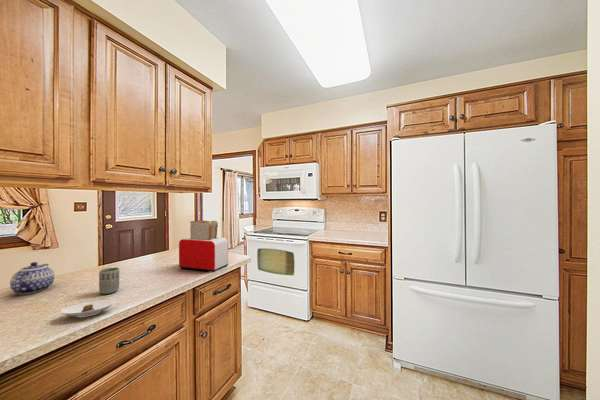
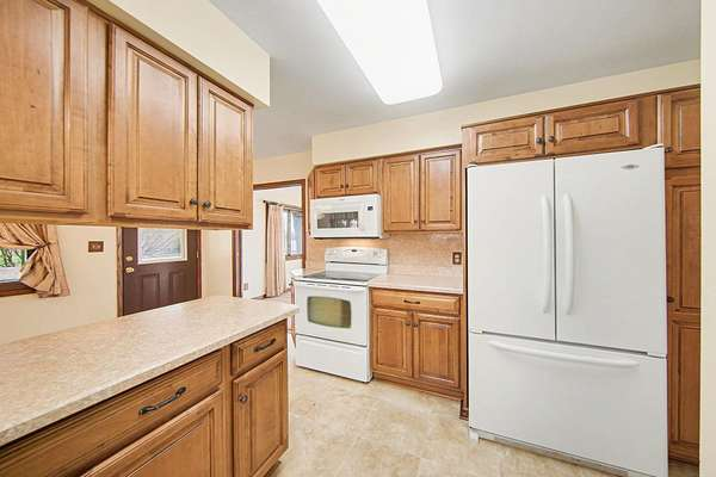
- teapot [9,261,56,295]
- saucer [59,299,116,318]
- cup [98,267,120,295]
- toaster [178,219,229,273]
